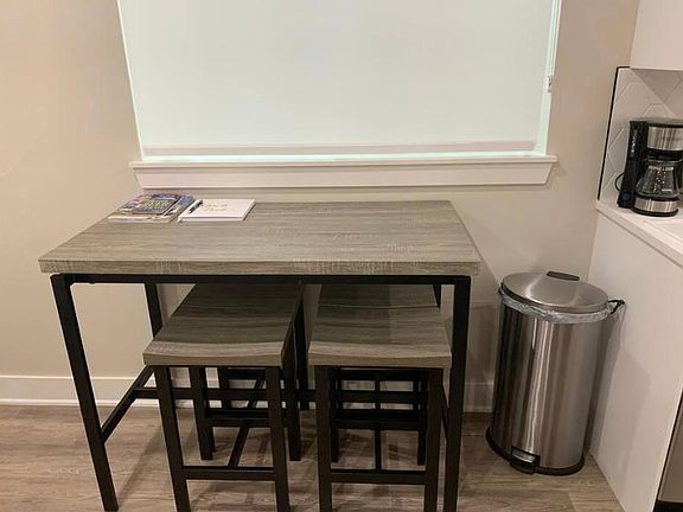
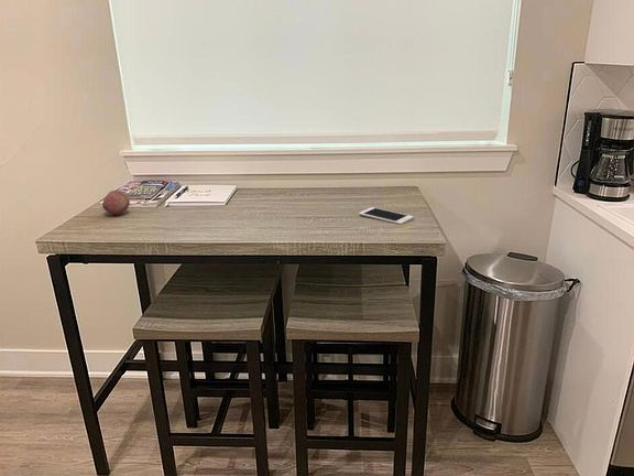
+ cell phone [358,206,415,226]
+ fruit [101,190,131,216]
